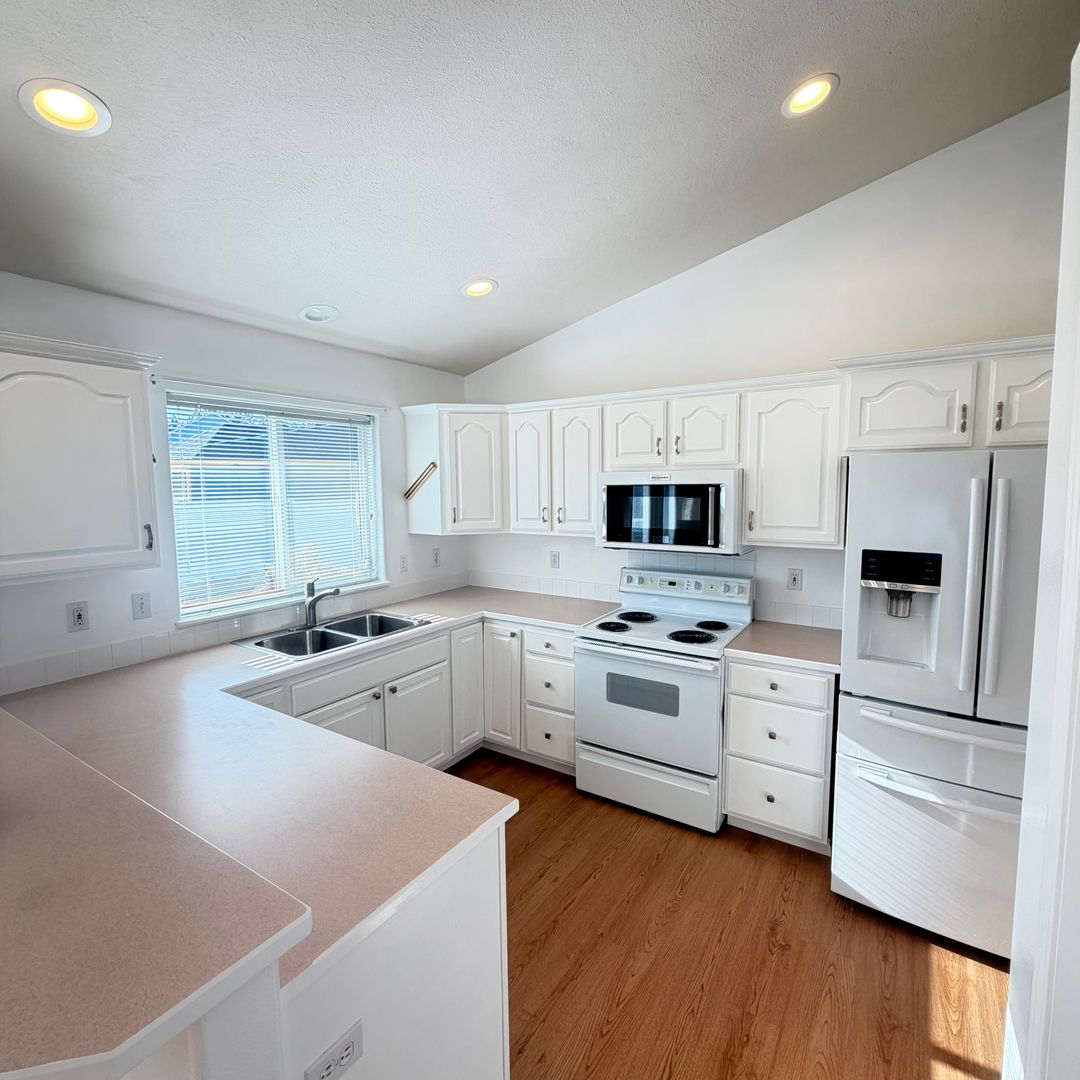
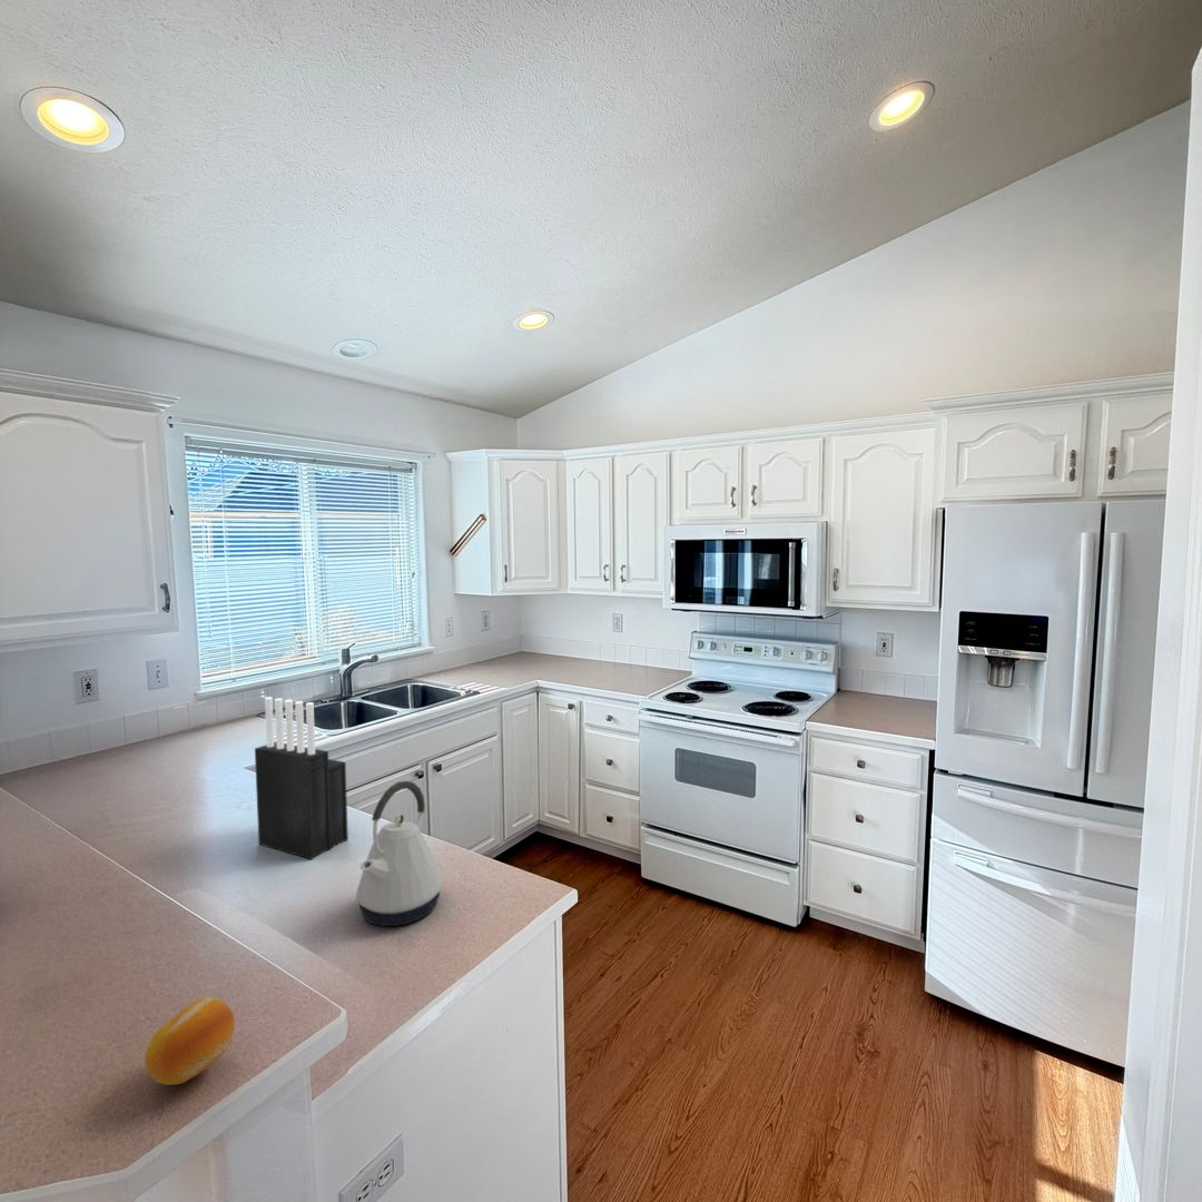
+ knife block [254,696,349,860]
+ fruit [144,996,236,1086]
+ kettle [355,780,443,927]
